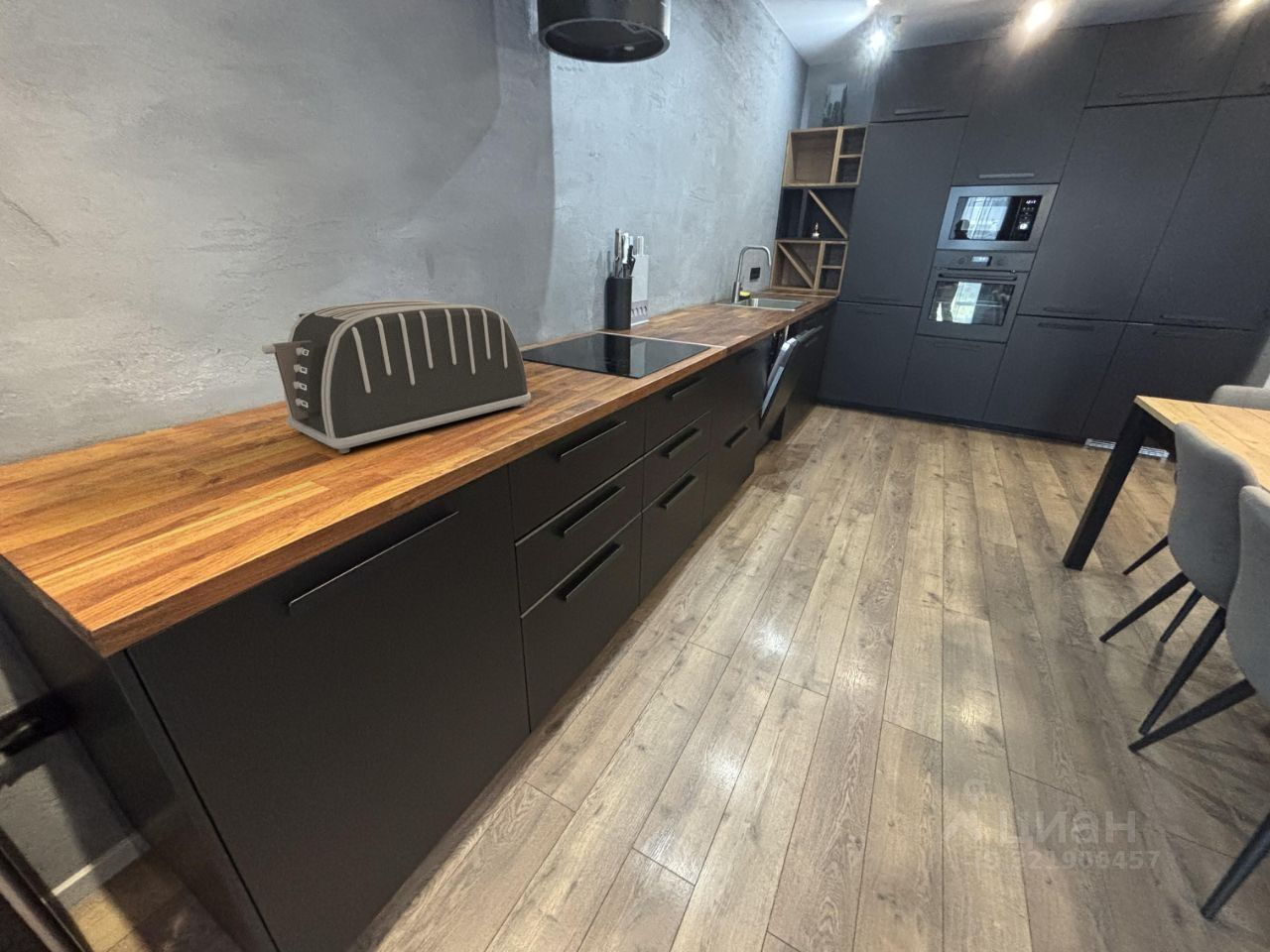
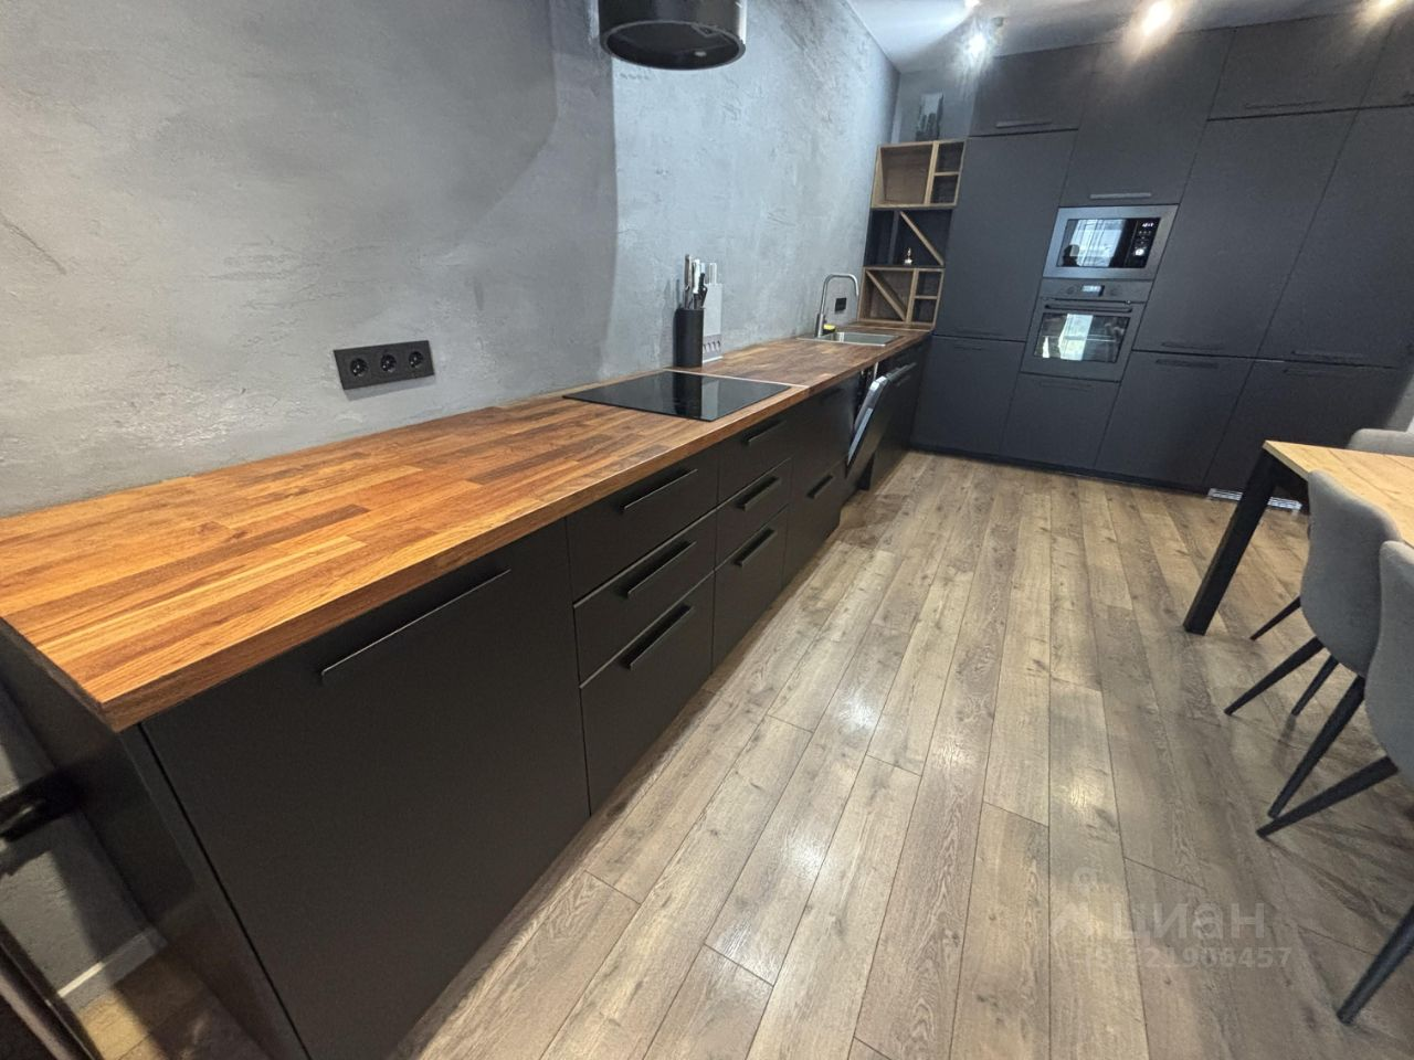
- toaster [261,299,532,454]
